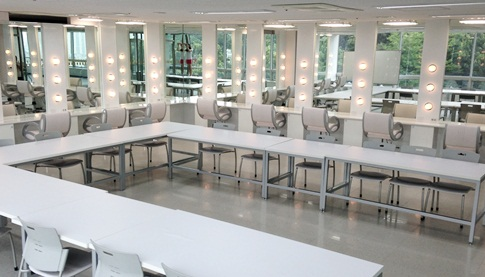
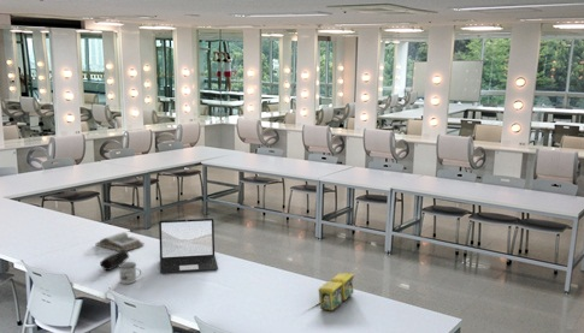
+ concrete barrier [318,272,355,311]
+ book [94,231,146,251]
+ mug [118,261,142,285]
+ pencil case [99,249,130,272]
+ laptop [158,218,219,274]
